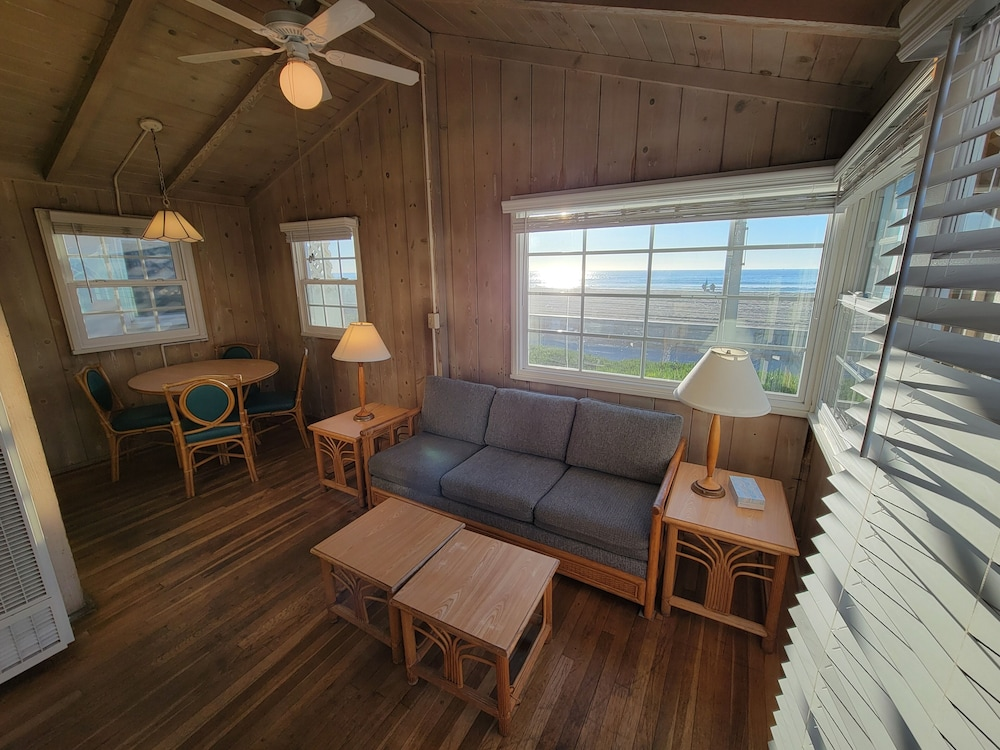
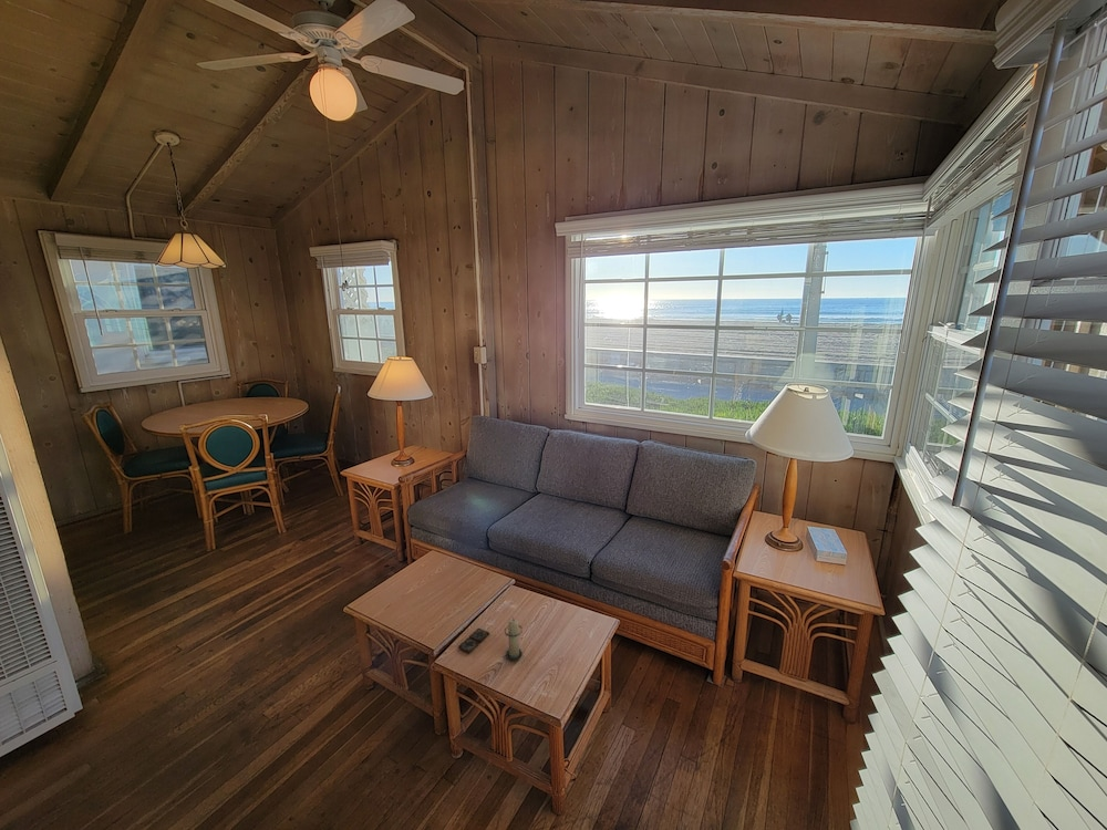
+ coaster [457,627,490,654]
+ candle [504,616,524,662]
